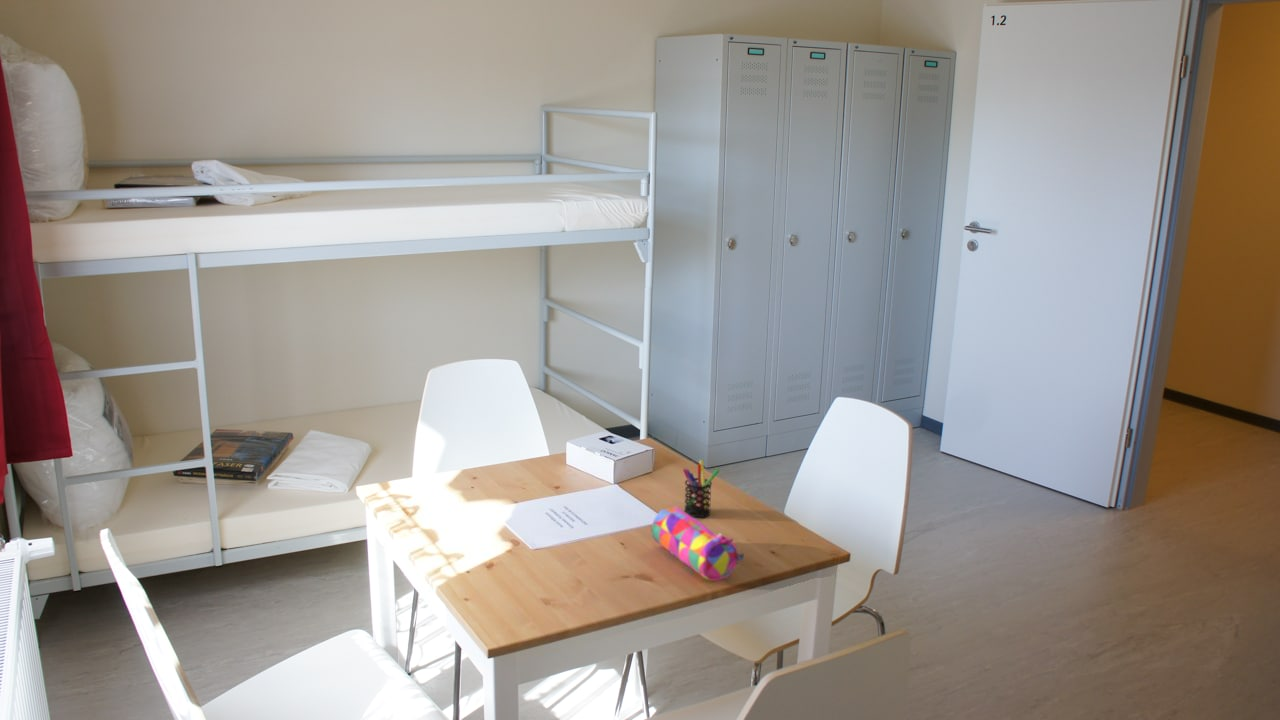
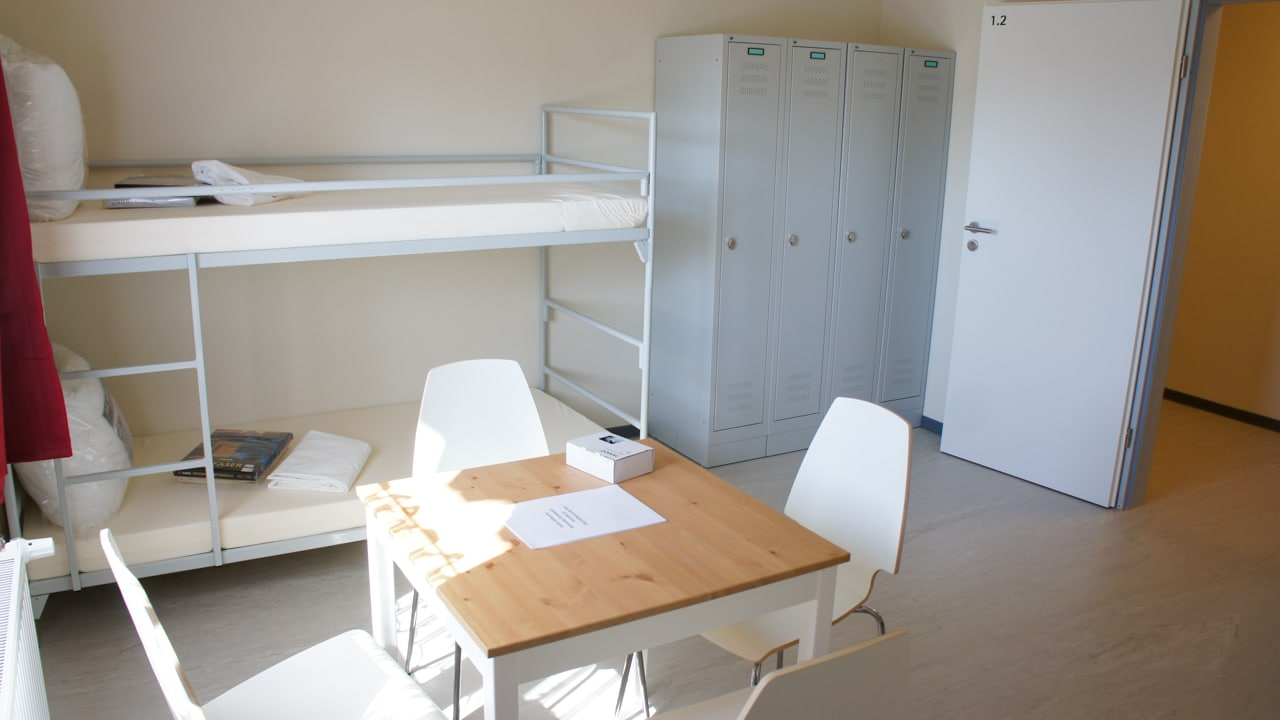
- pen holder [682,459,721,518]
- pencil case [651,506,745,582]
